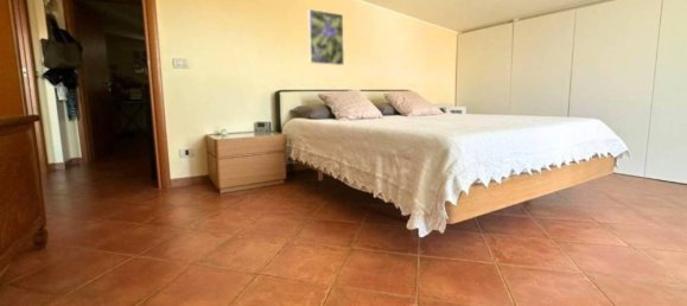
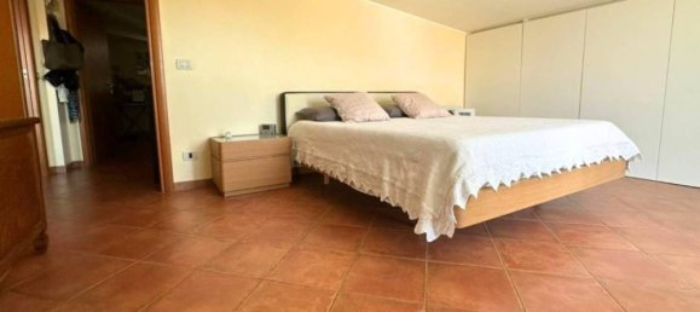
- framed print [307,8,345,66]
